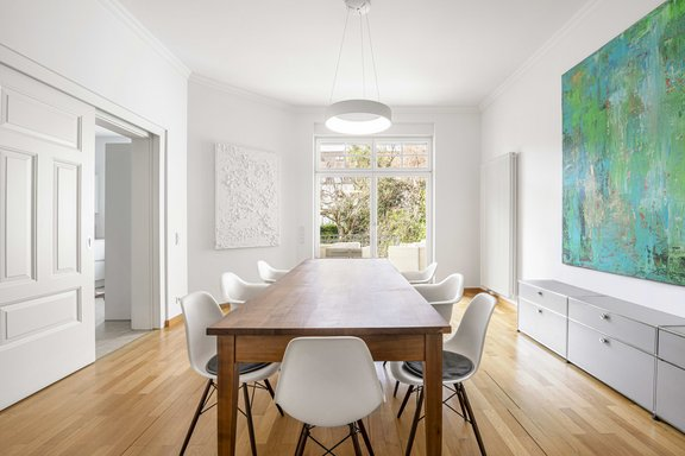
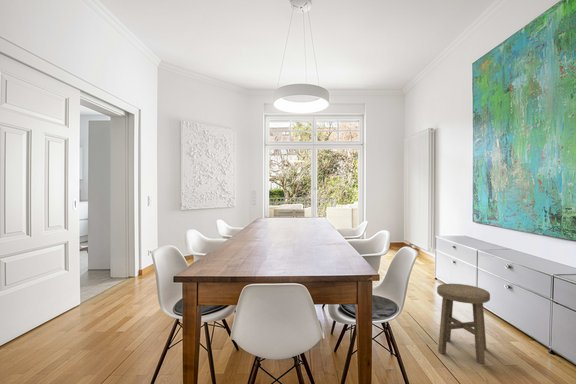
+ stool [436,283,491,365]
